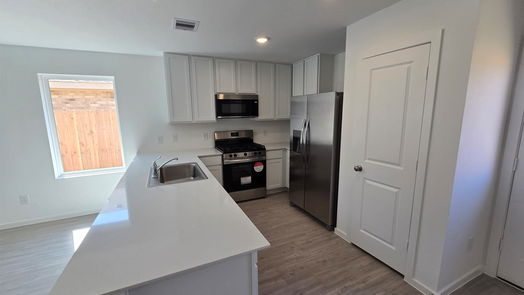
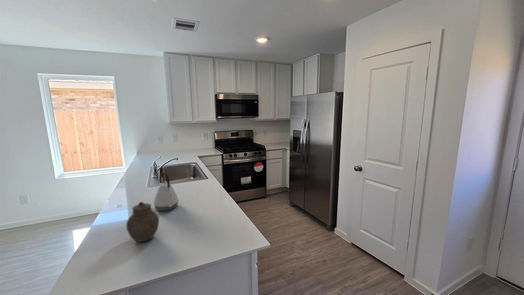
+ kettle [153,171,180,212]
+ jar [125,201,160,243]
